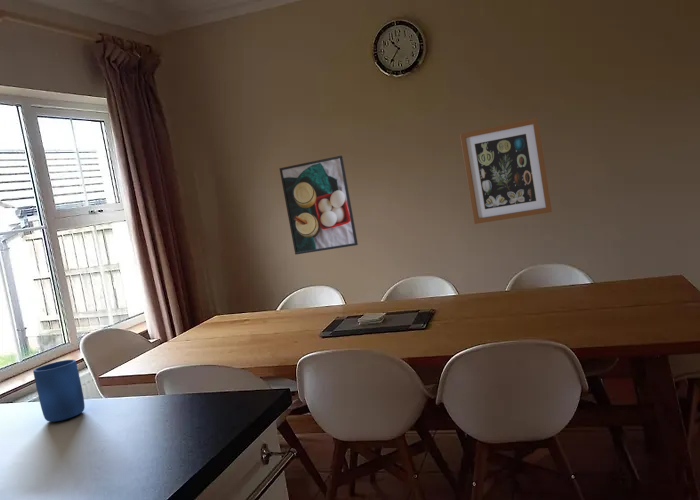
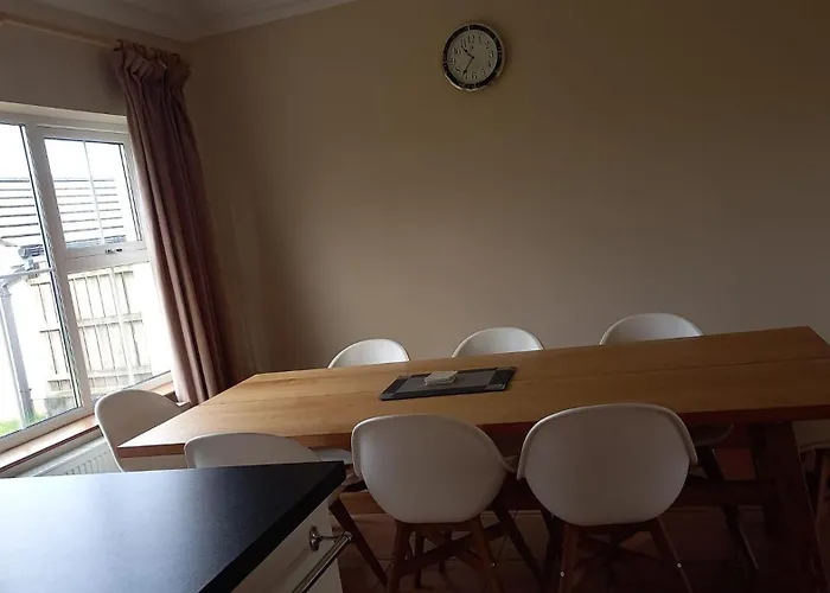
- wall art [459,117,553,225]
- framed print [279,155,359,255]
- mug [32,359,86,423]
